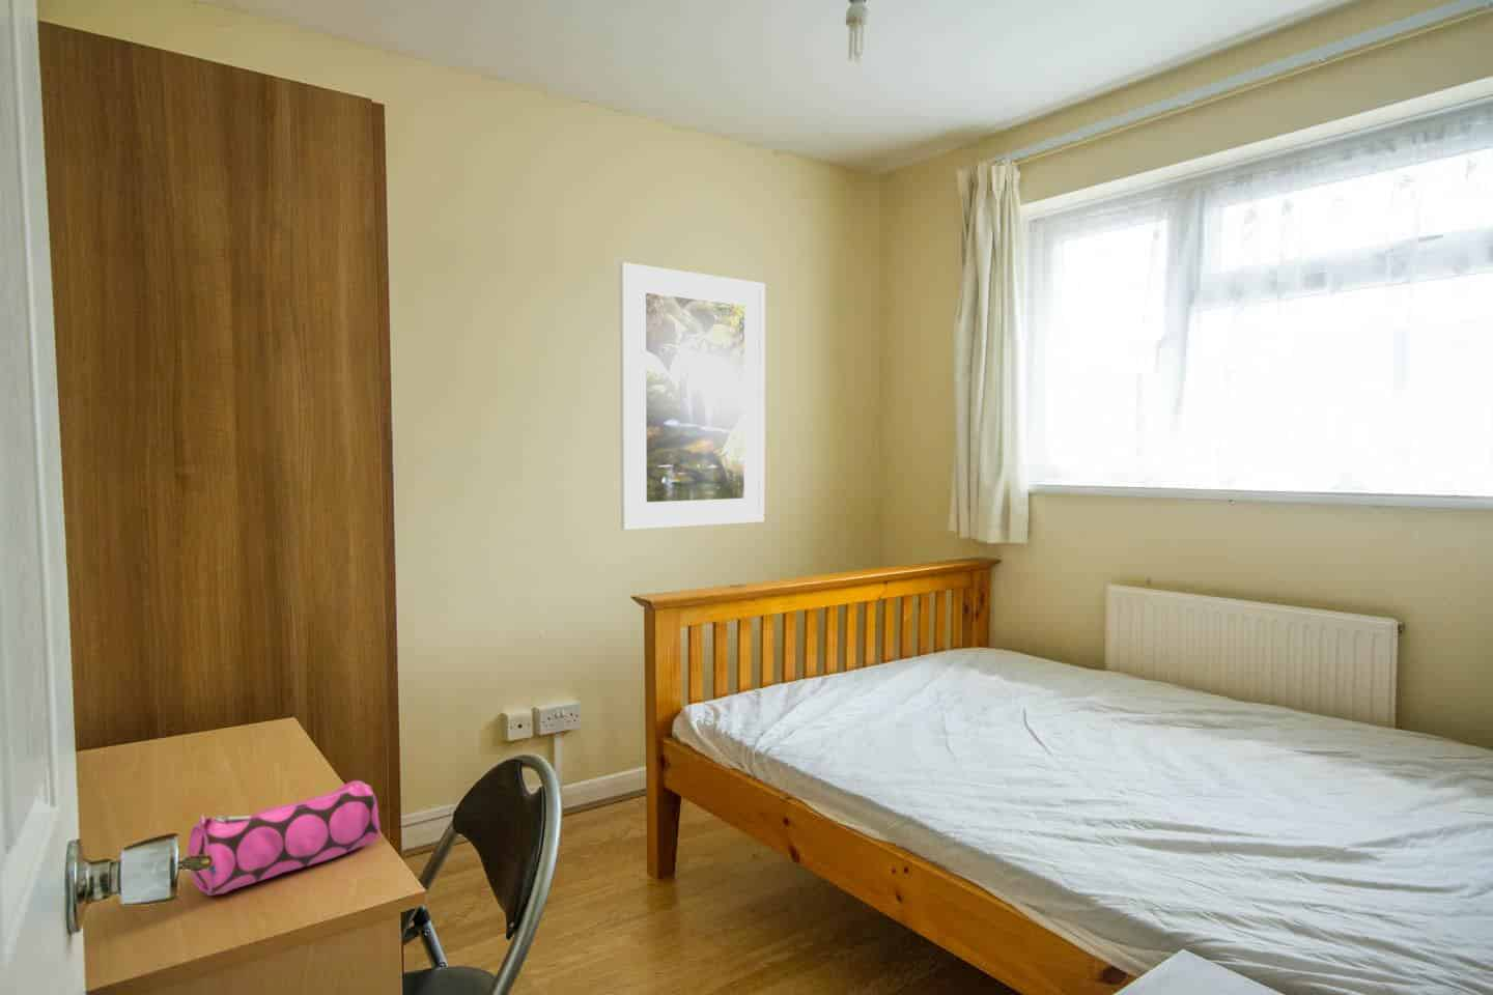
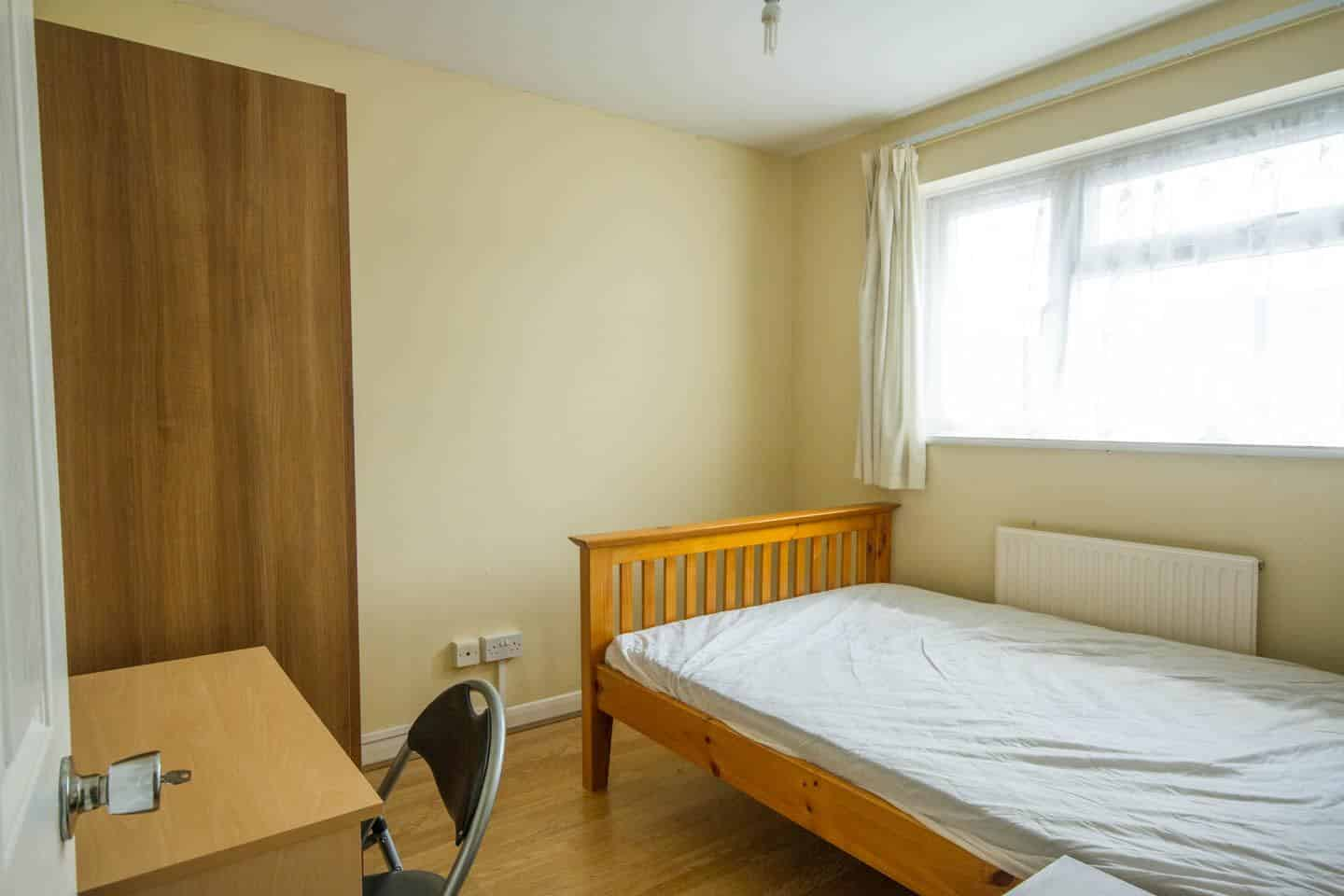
- pencil case [187,780,381,896]
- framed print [619,261,766,531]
